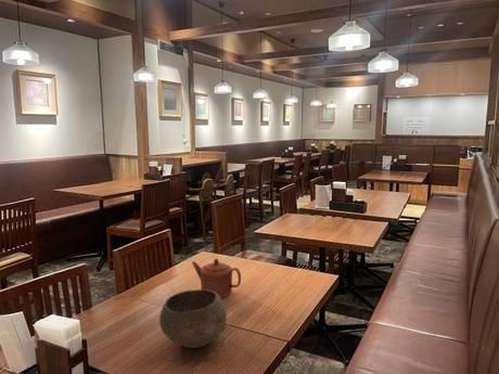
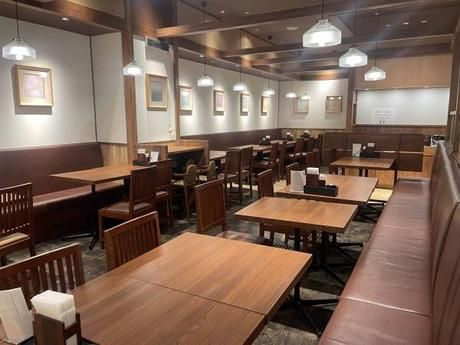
- bowl [158,288,228,349]
- teapot [191,257,242,299]
